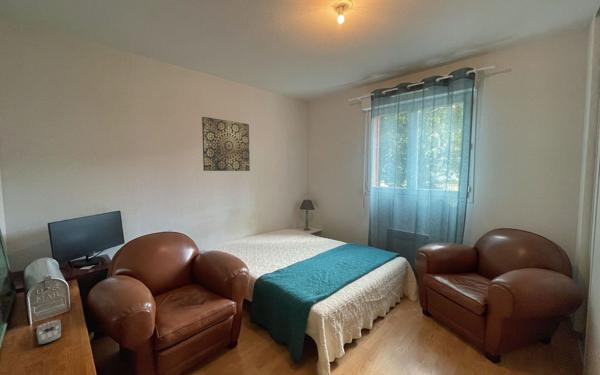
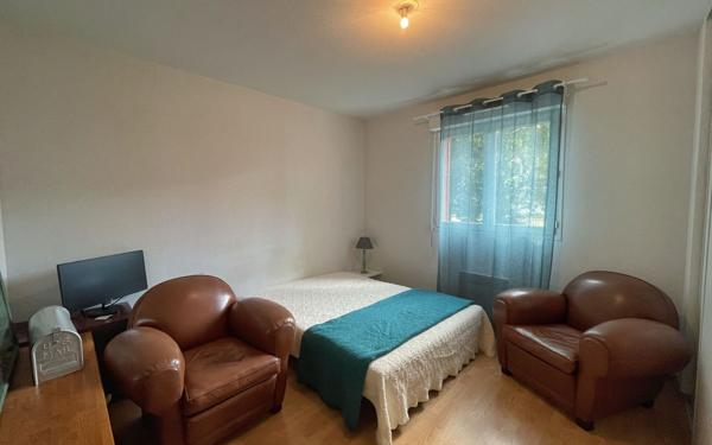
- remote control [35,319,62,346]
- wall art [201,116,251,172]
